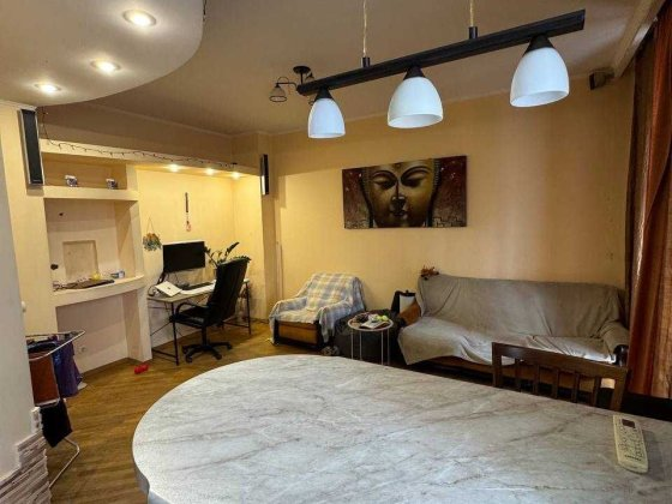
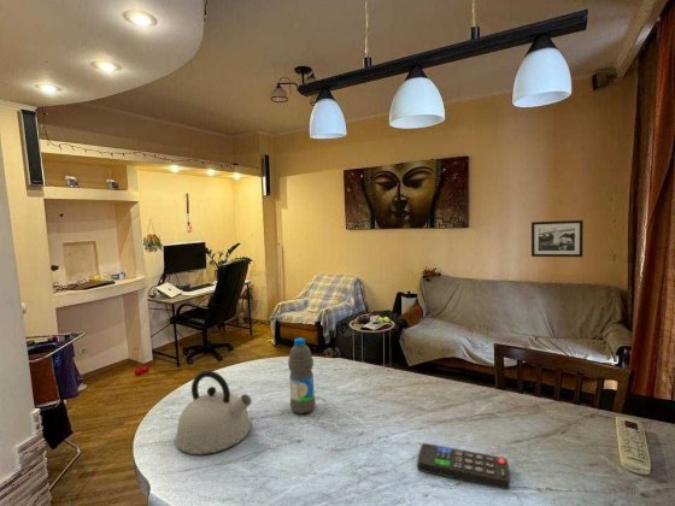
+ kettle [174,370,253,455]
+ picture frame [530,219,585,258]
+ water bottle [287,336,317,414]
+ remote control [416,442,511,490]
